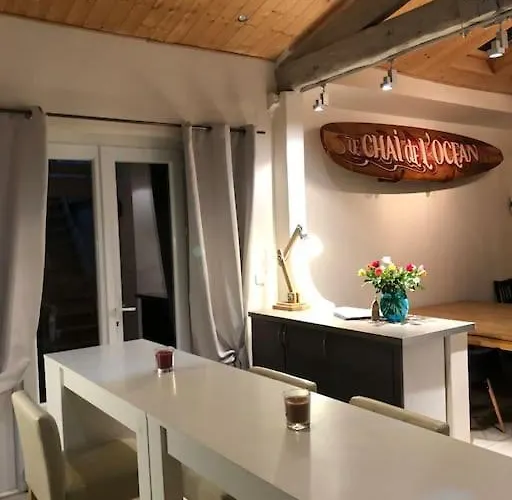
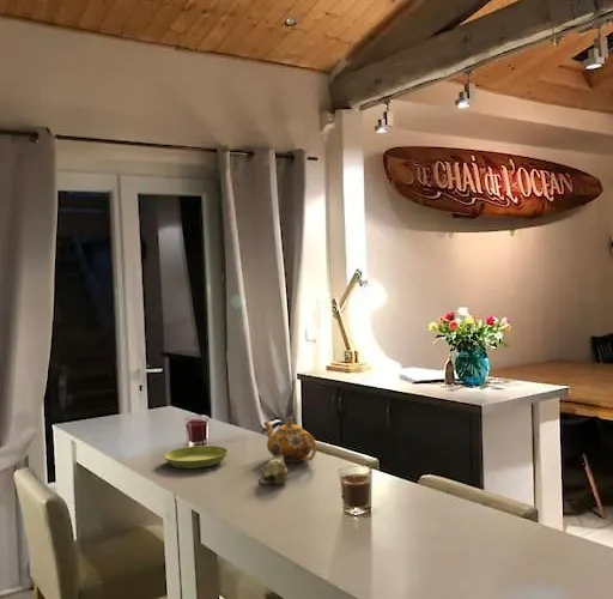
+ teapot [262,417,317,464]
+ saucer [163,444,229,470]
+ fruit [257,455,290,485]
